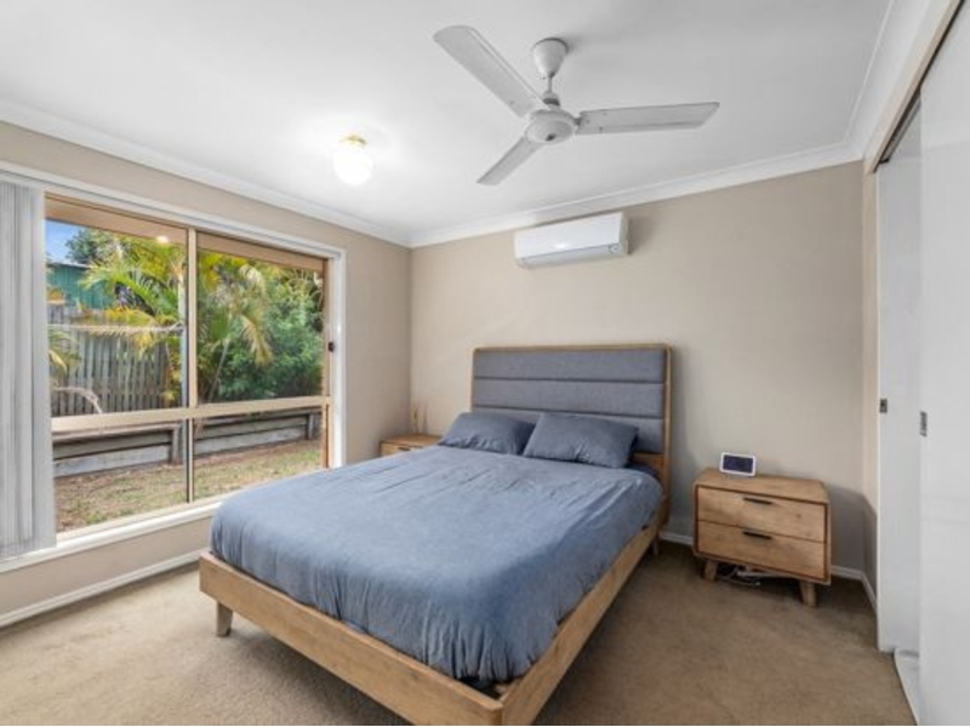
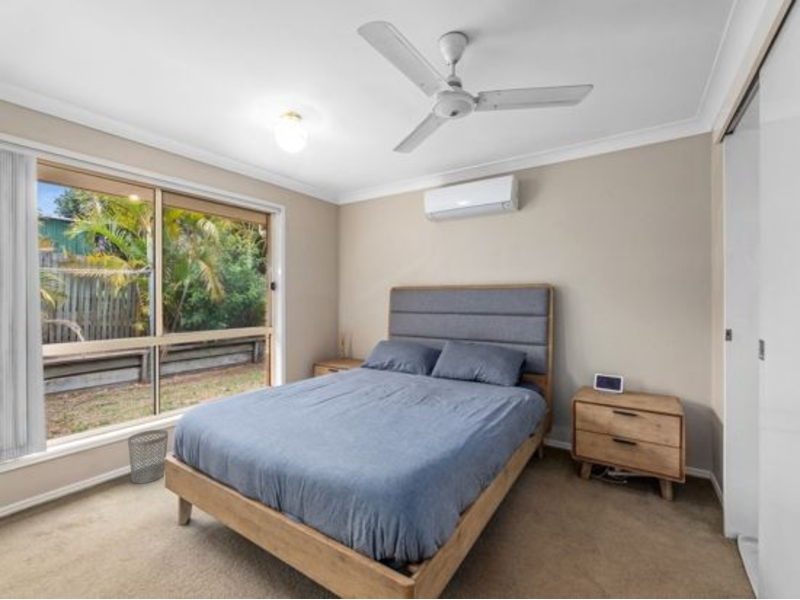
+ wastebasket [127,429,169,485]
